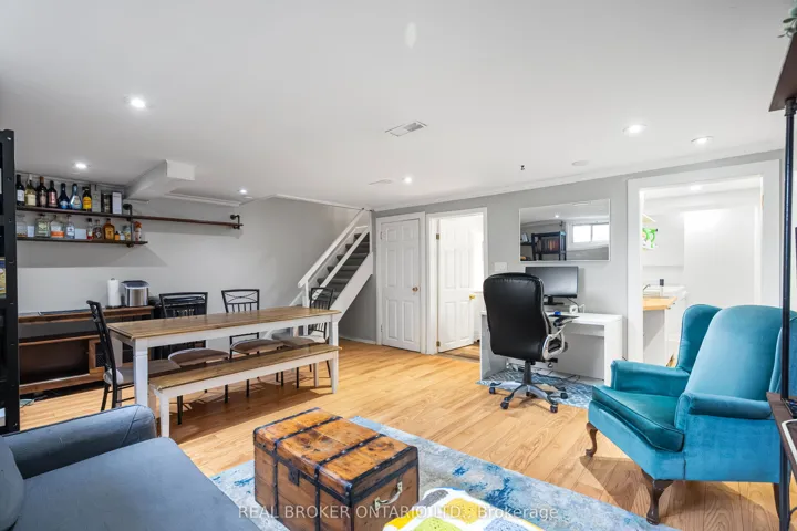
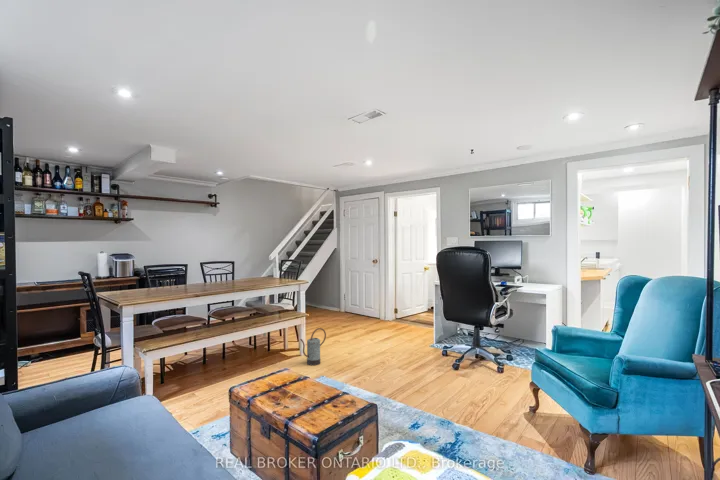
+ watering can [299,327,327,367]
